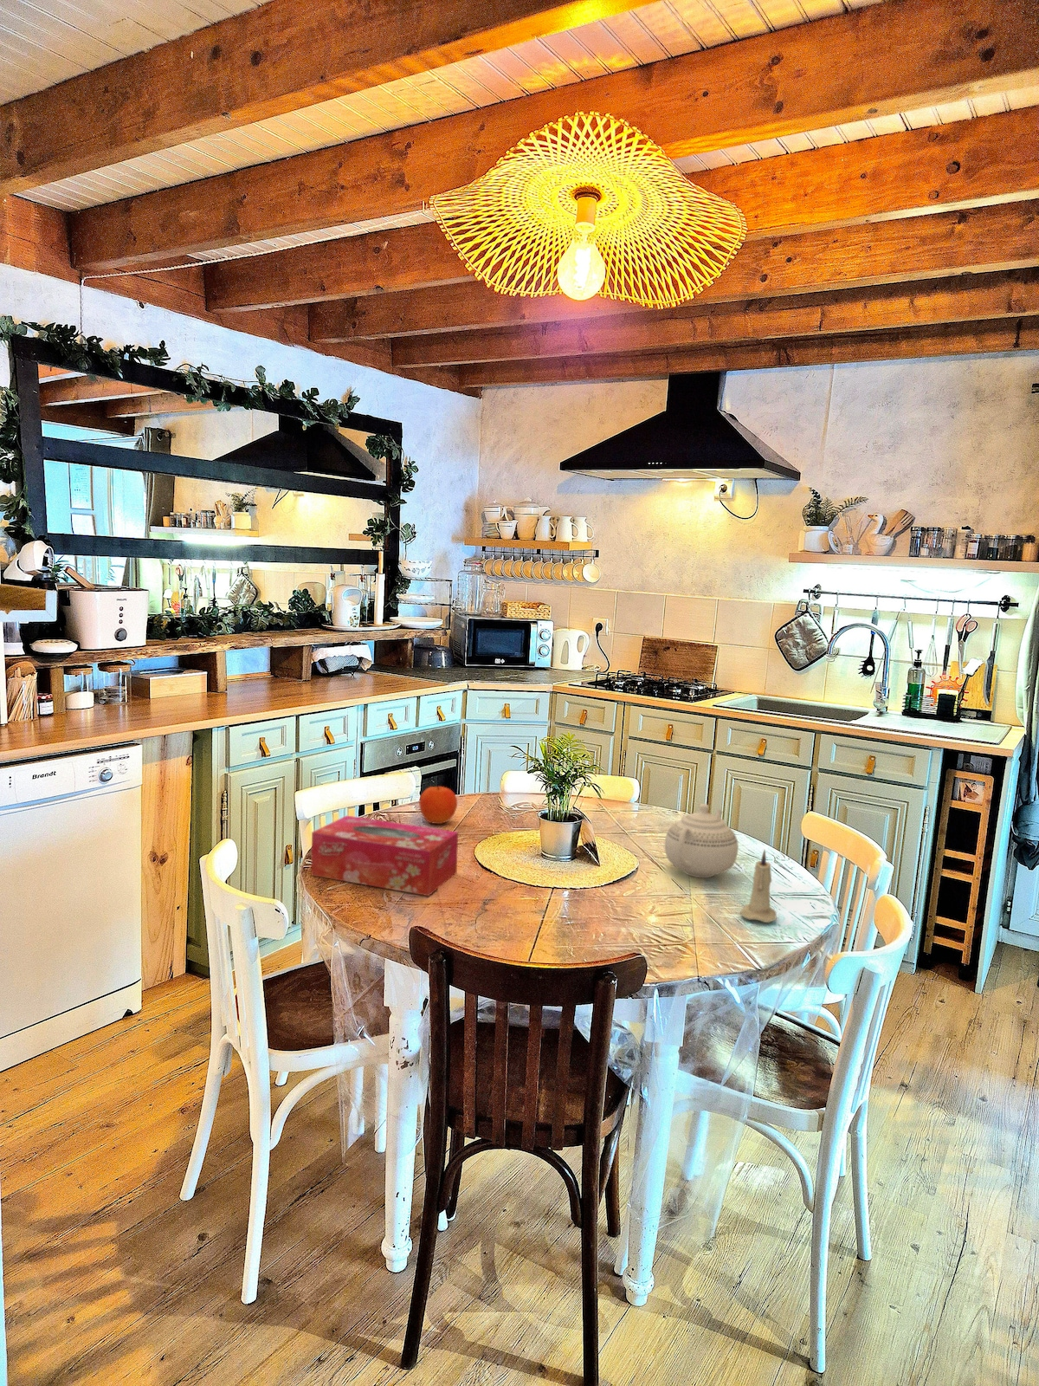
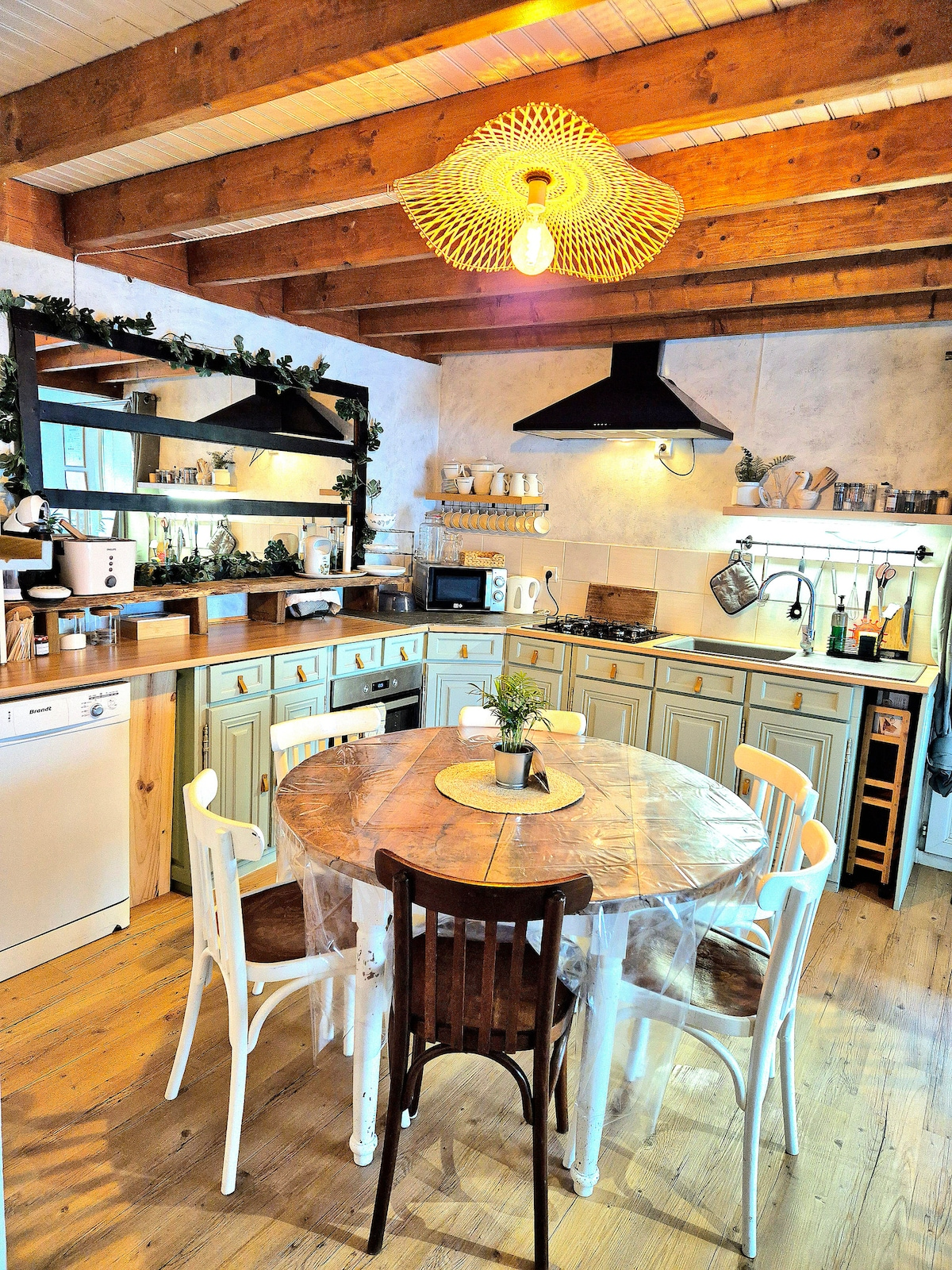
- candle [740,849,777,923]
- tissue box [311,814,458,897]
- fruit [418,786,458,825]
- teapot [664,803,740,879]
